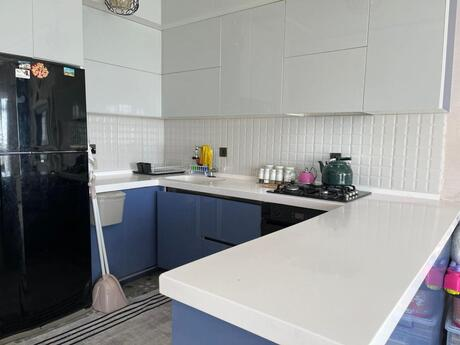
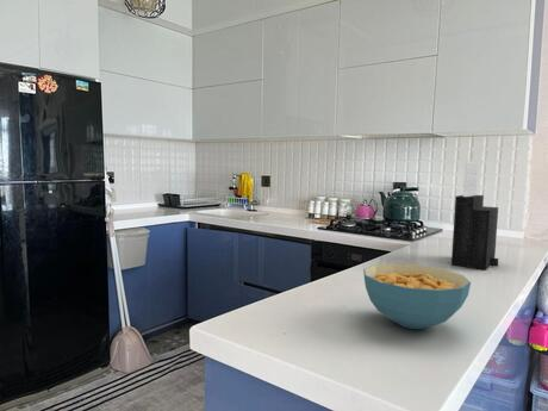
+ knife block [450,160,499,272]
+ cereal bowl [362,262,472,330]
